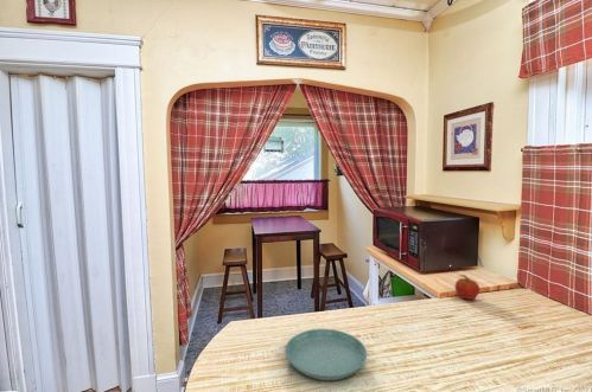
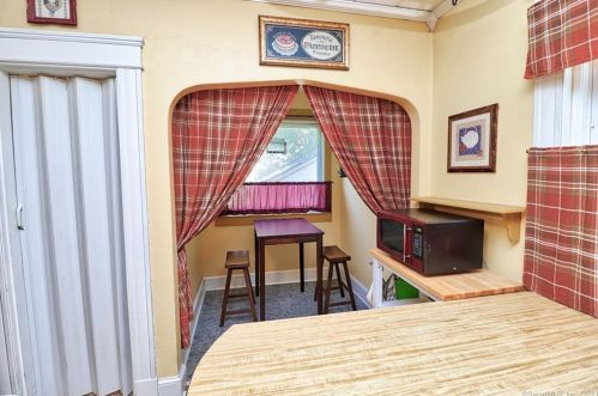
- saucer [285,328,368,381]
- fruit [454,274,480,301]
